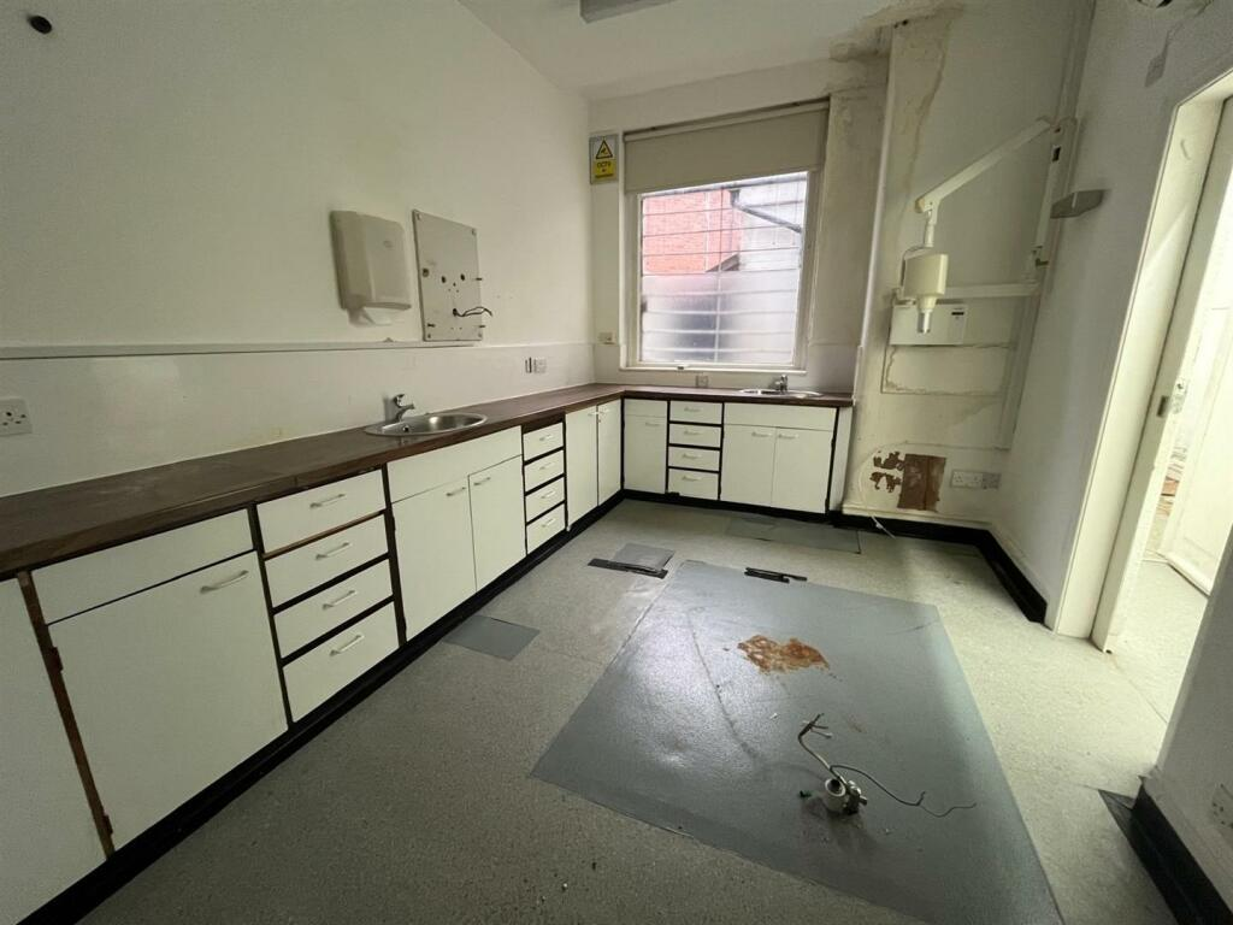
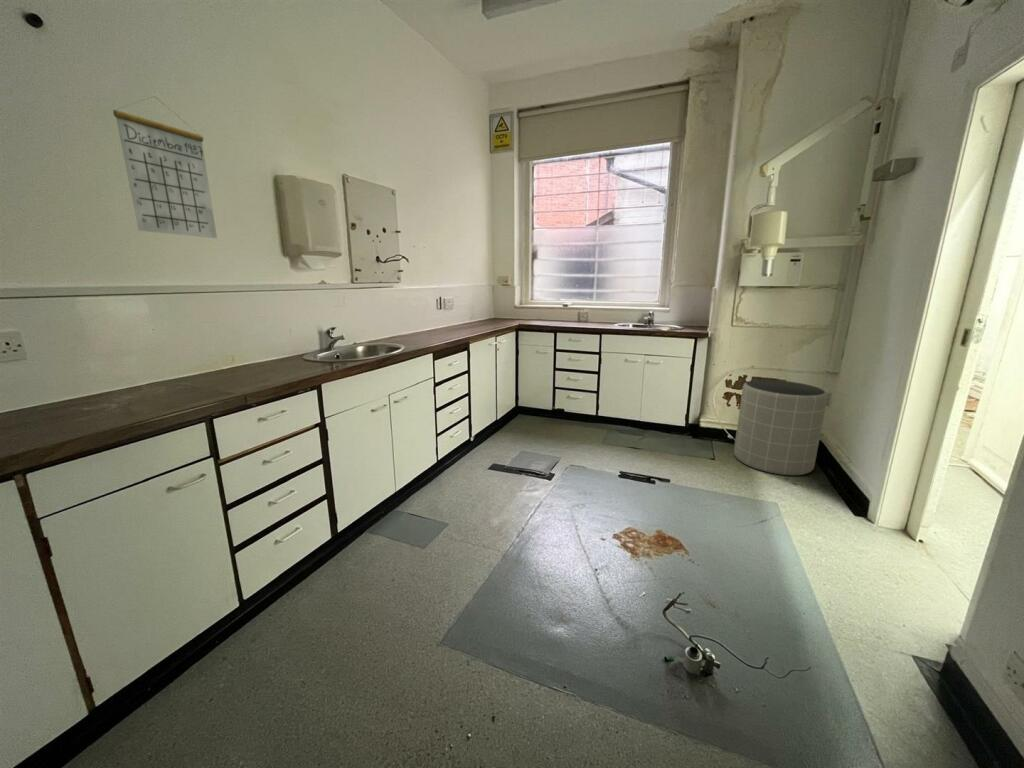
+ calendar [112,95,218,239]
+ trash can [733,379,829,476]
